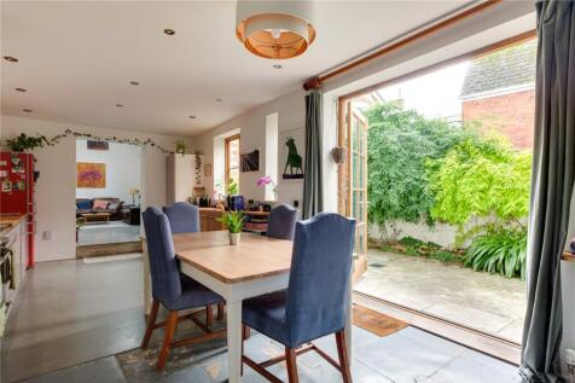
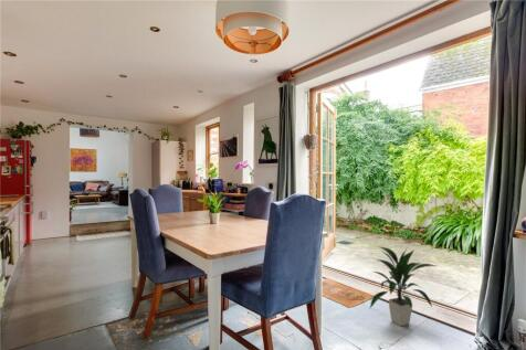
+ indoor plant [368,245,438,327]
